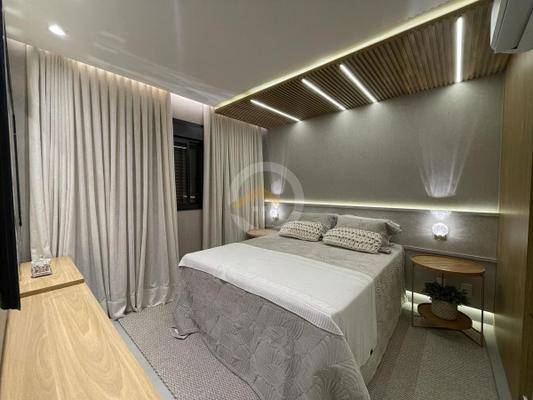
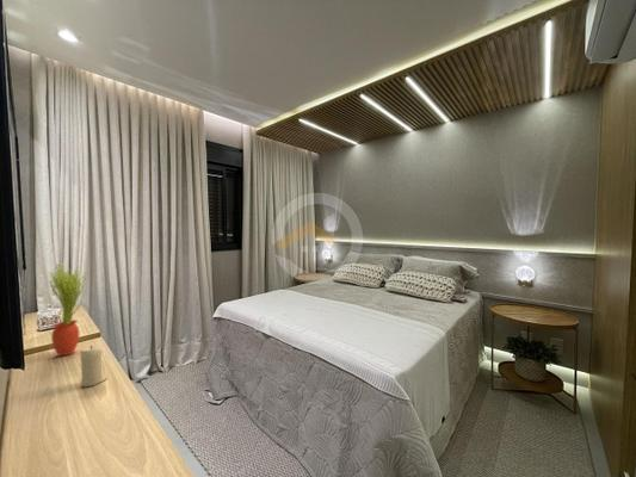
+ potted plant [47,262,89,357]
+ candle [79,345,109,388]
